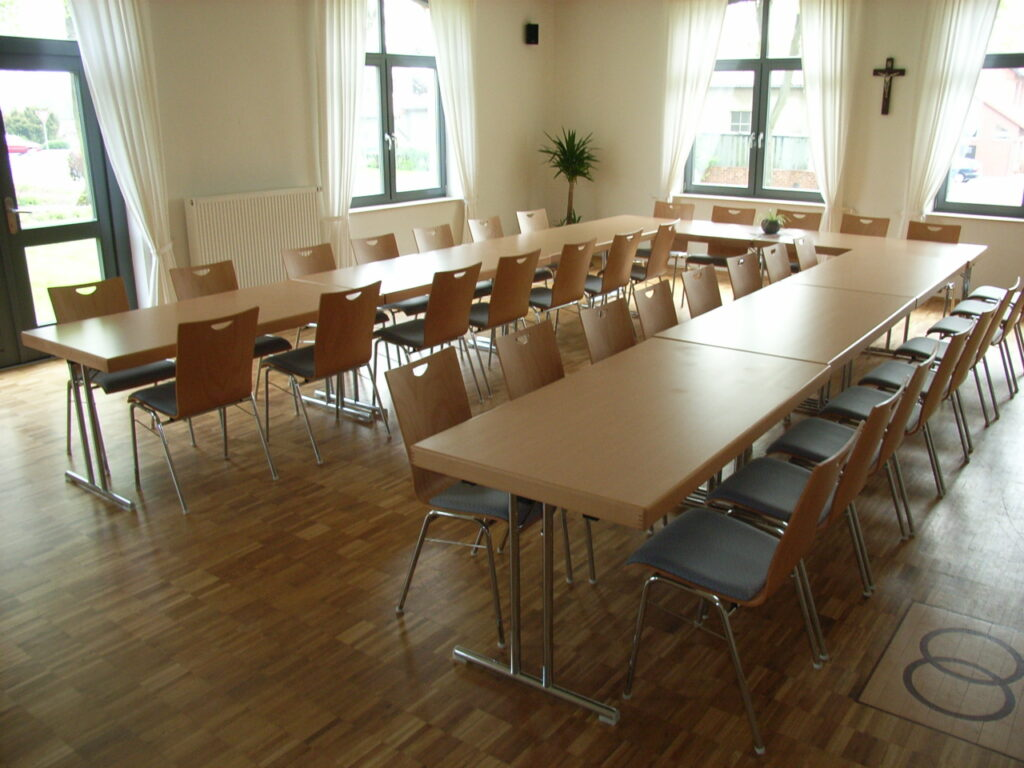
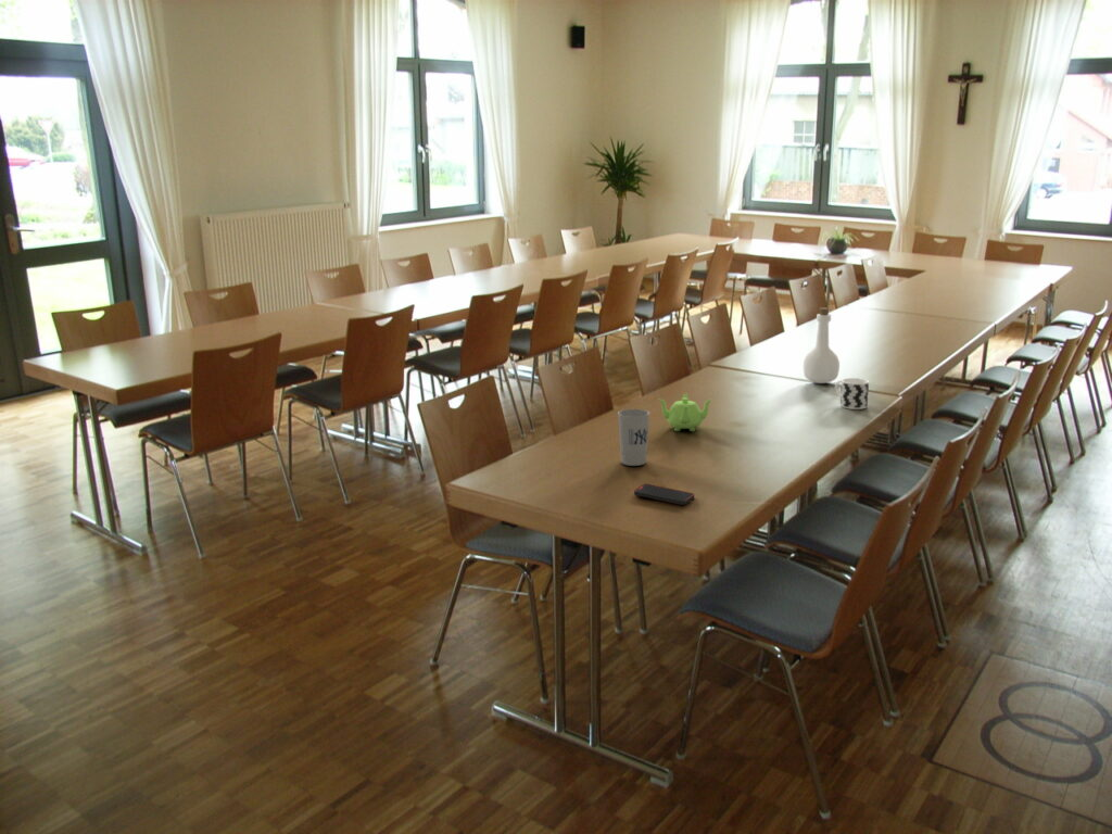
+ cup [617,408,650,467]
+ bottle [803,306,841,384]
+ teapot [657,392,713,432]
+ smartphone [633,483,695,506]
+ cup [834,377,870,410]
